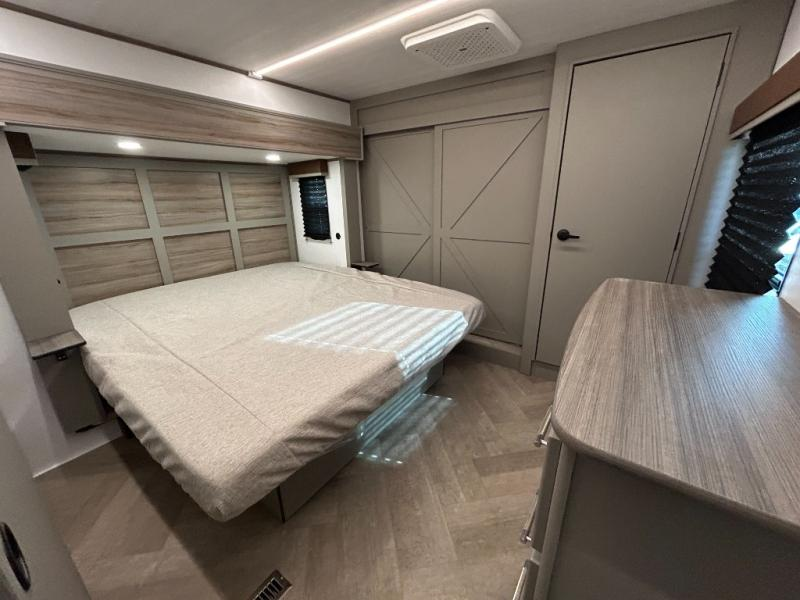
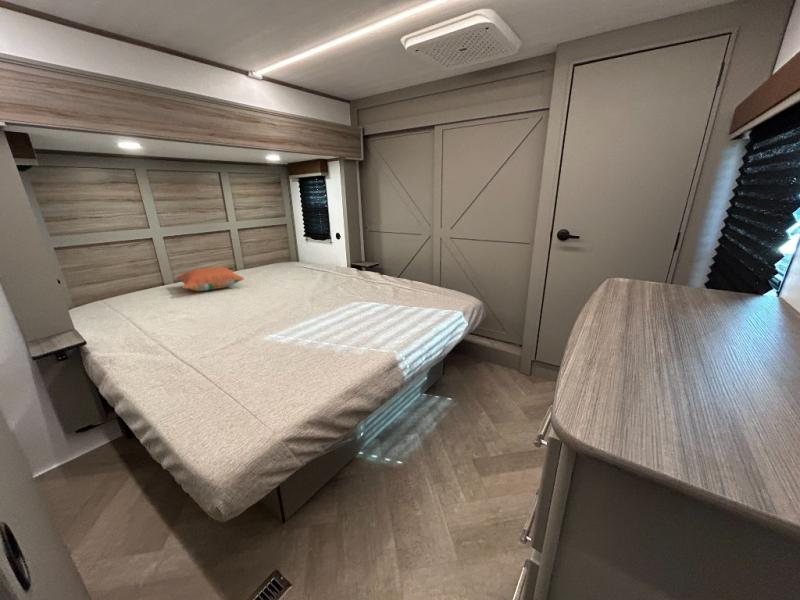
+ pillow [175,266,245,292]
